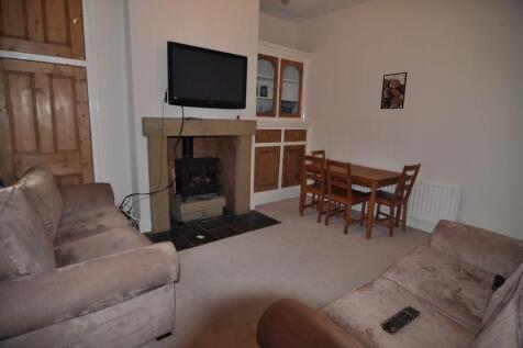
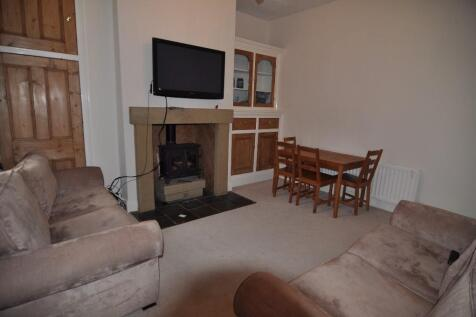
- remote control [380,304,422,335]
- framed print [379,71,409,110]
